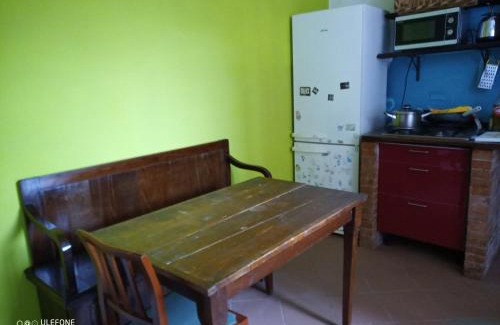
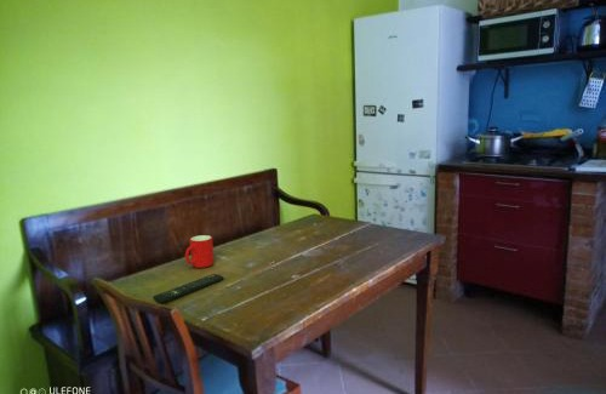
+ remote control [152,273,224,304]
+ cup [184,234,215,269]
